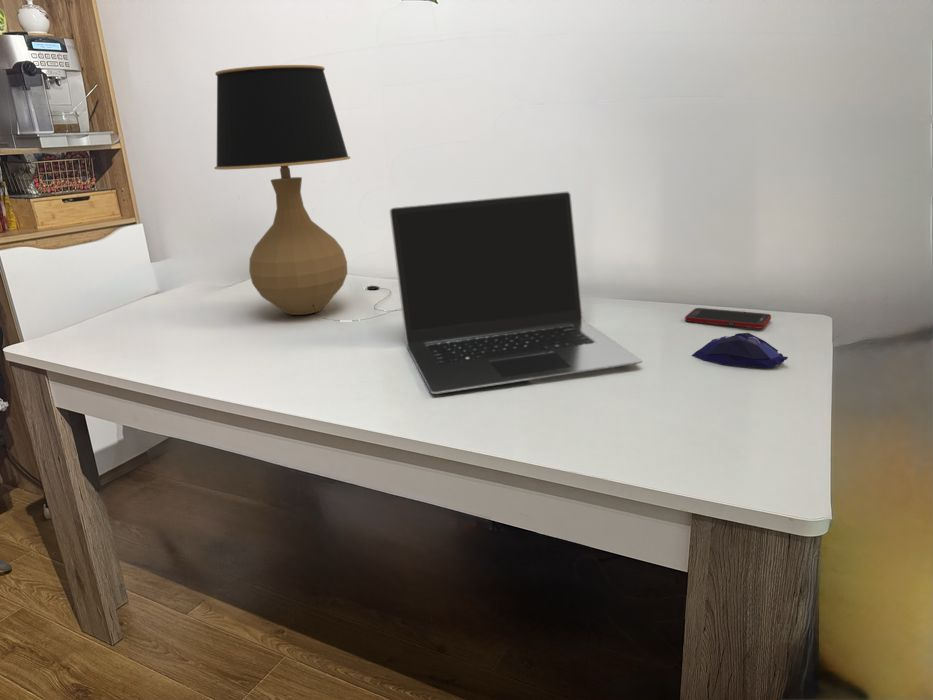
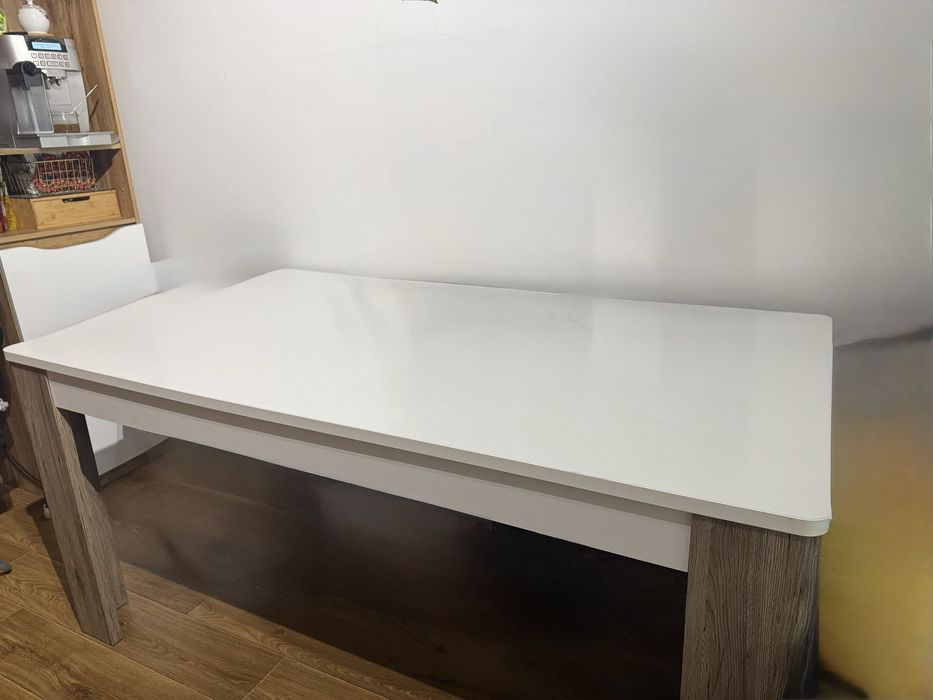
- computer mouse [691,332,789,369]
- table lamp [213,64,402,322]
- cell phone [684,307,772,329]
- laptop [389,190,643,395]
